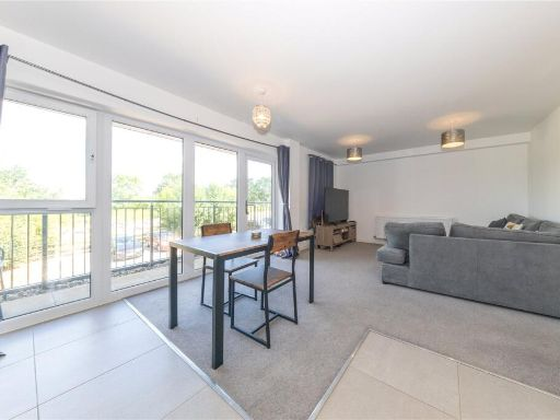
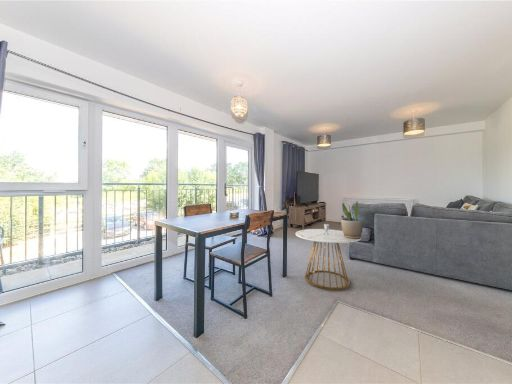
+ side table [294,223,362,291]
+ potted plant [340,200,364,239]
